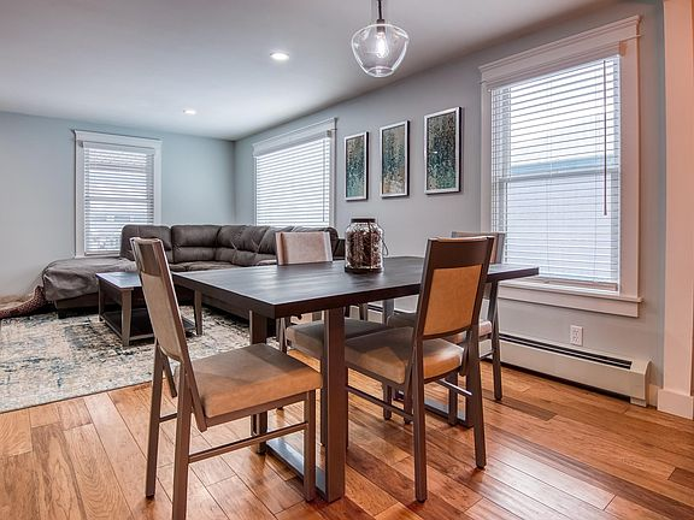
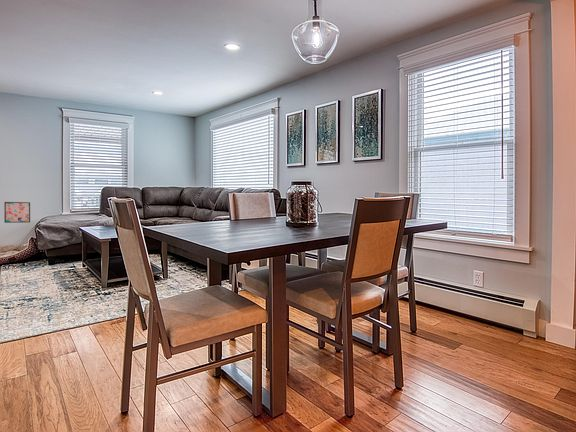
+ wall art [3,201,31,224]
